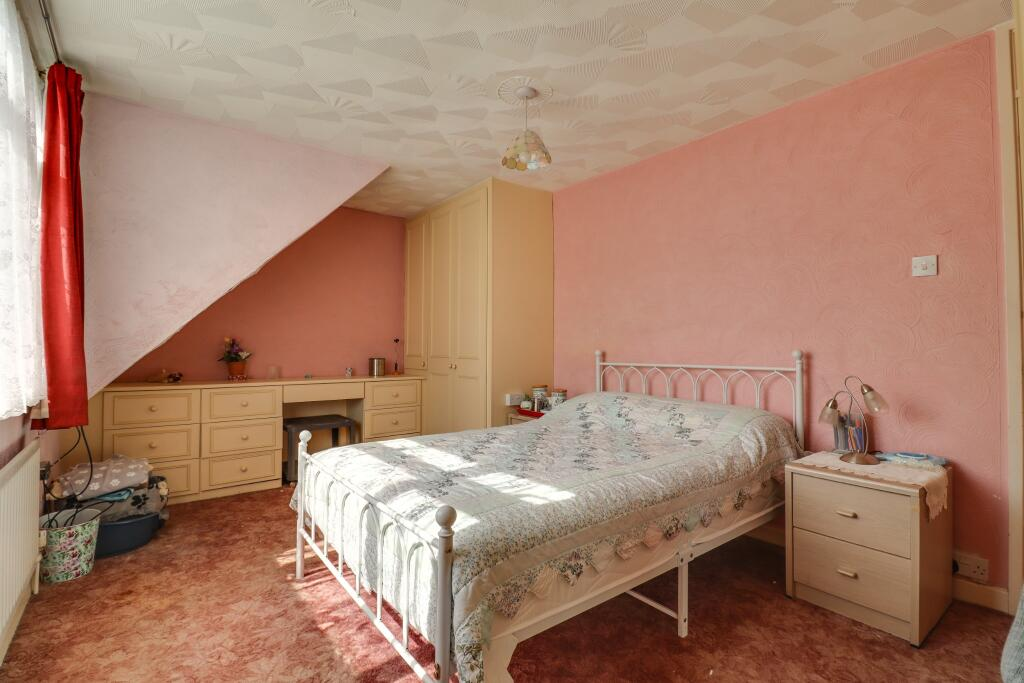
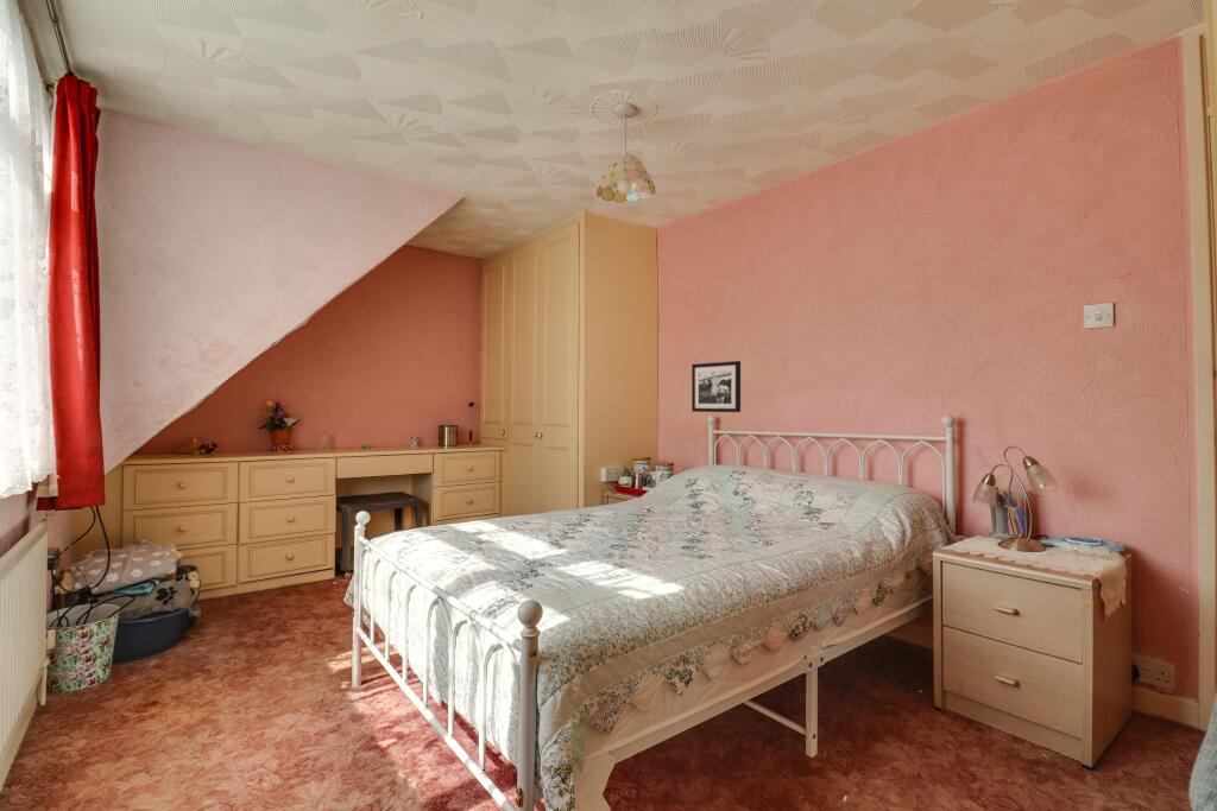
+ picture frame [691,360,742,413]
